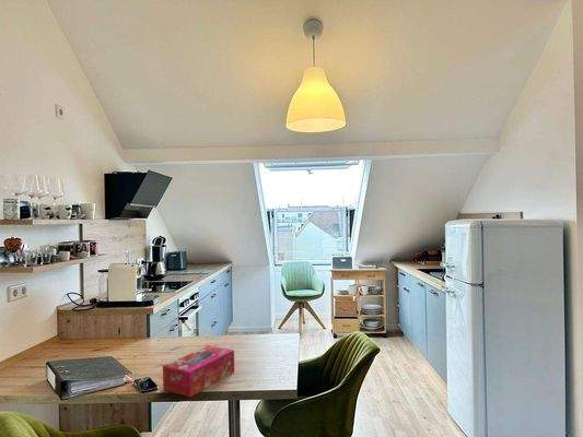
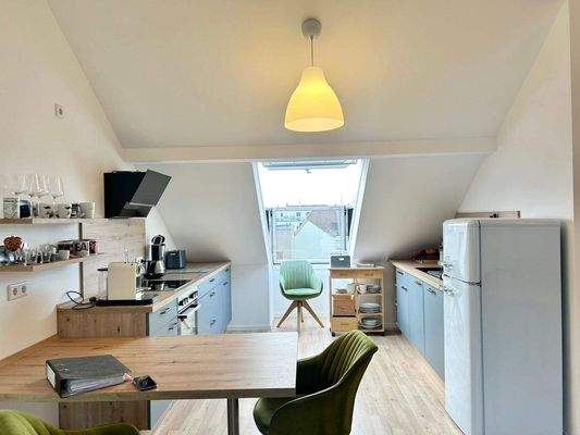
- tissue box [162,344,235,398]
